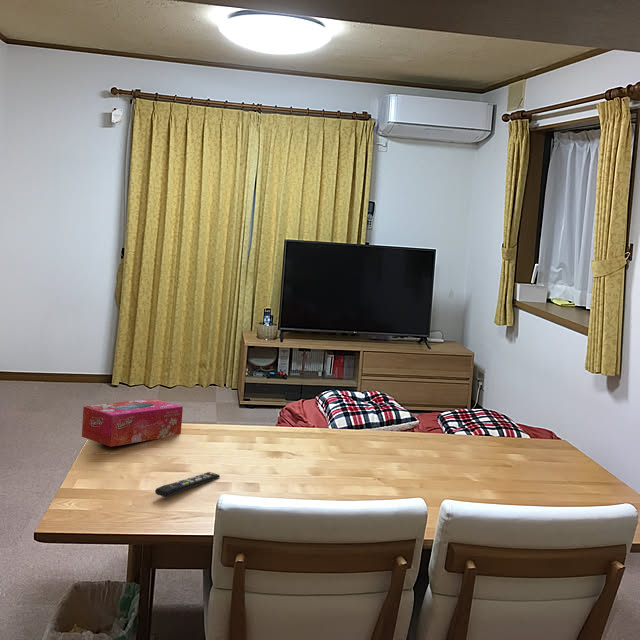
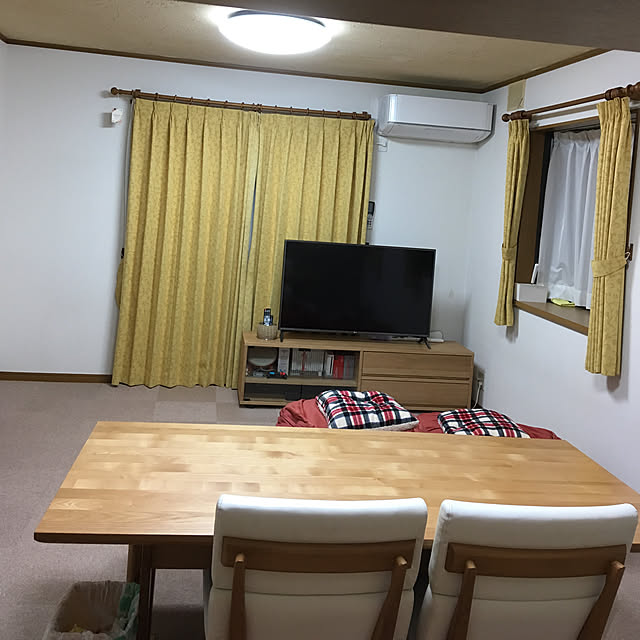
- tissue box [81,398,184,448]
- remote control [154,471,221,499]
